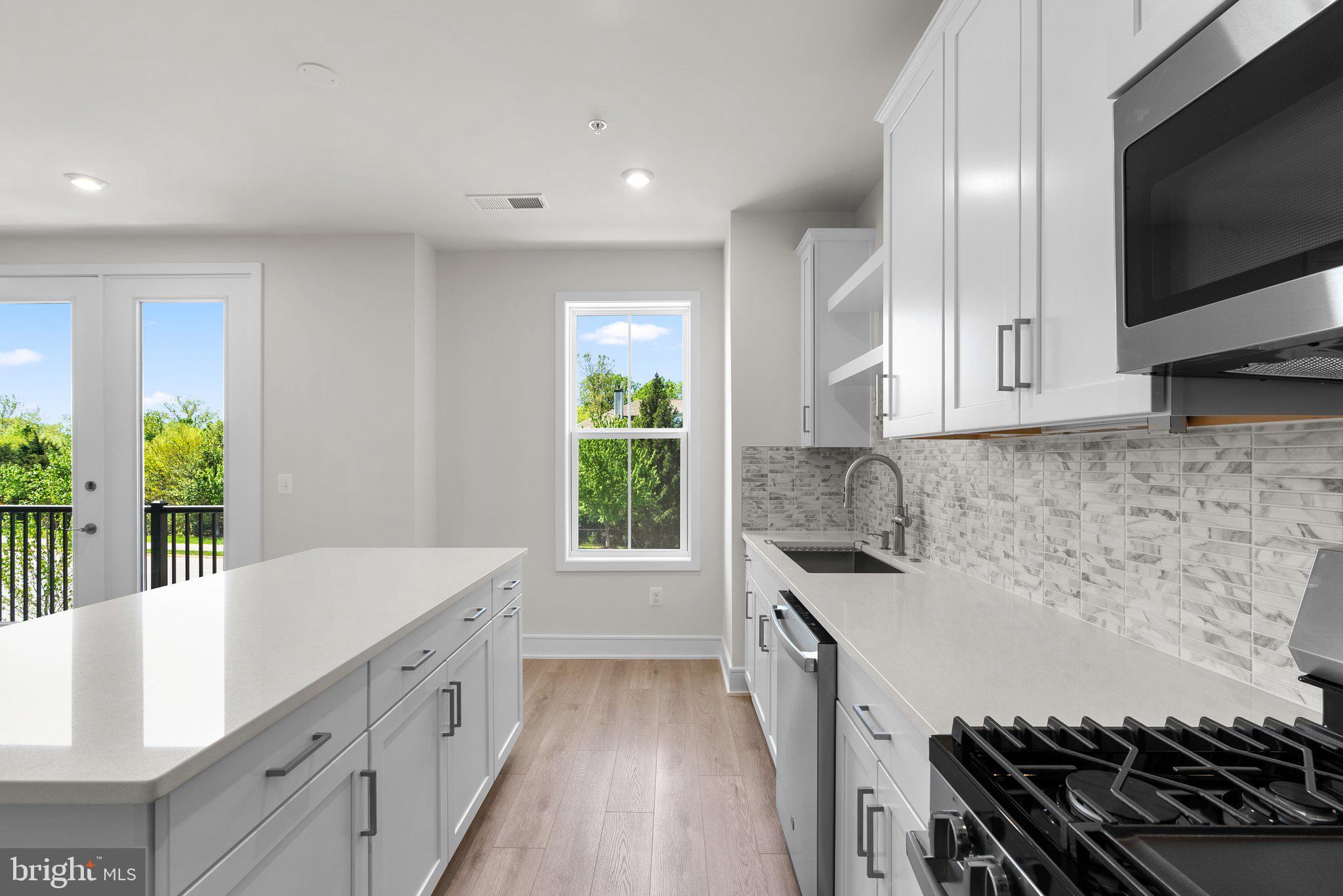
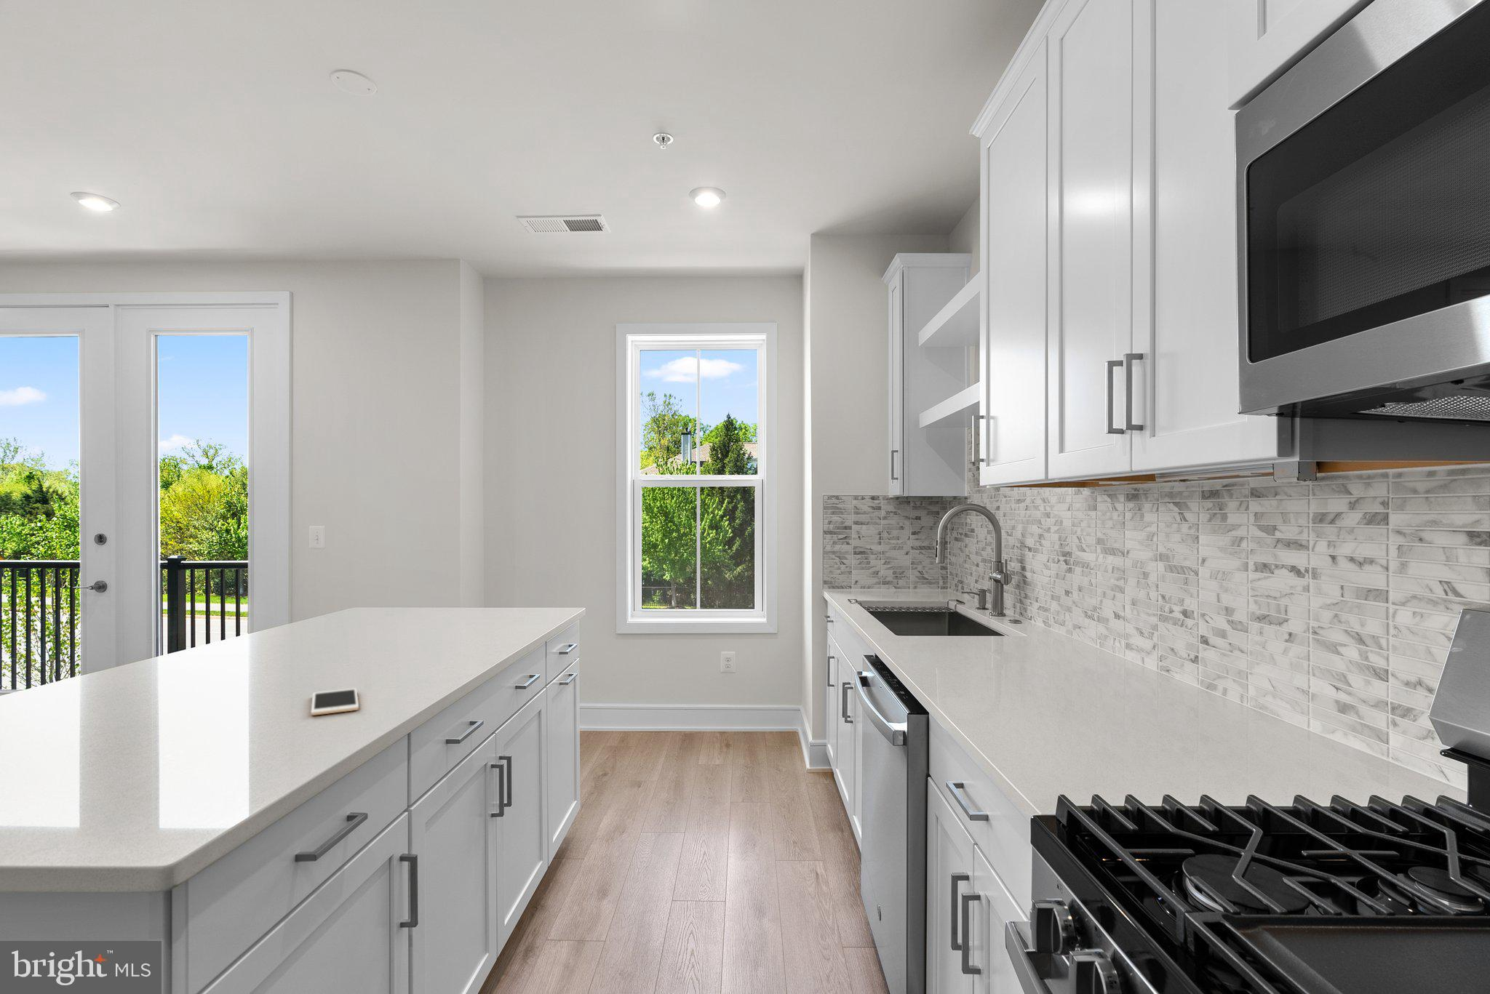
+ cell phone [310,687,359,717]
